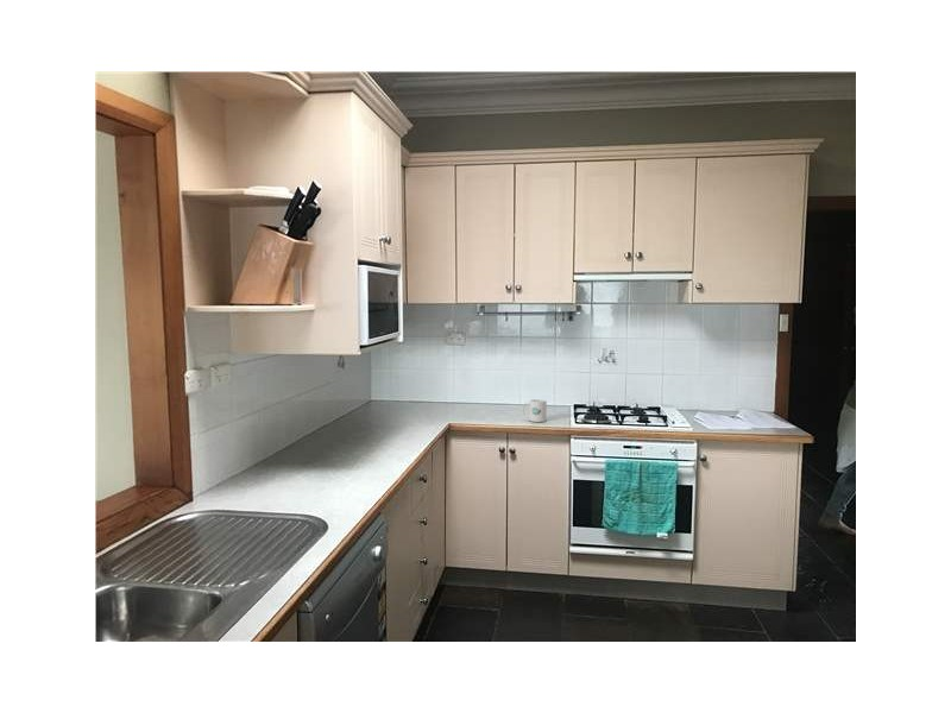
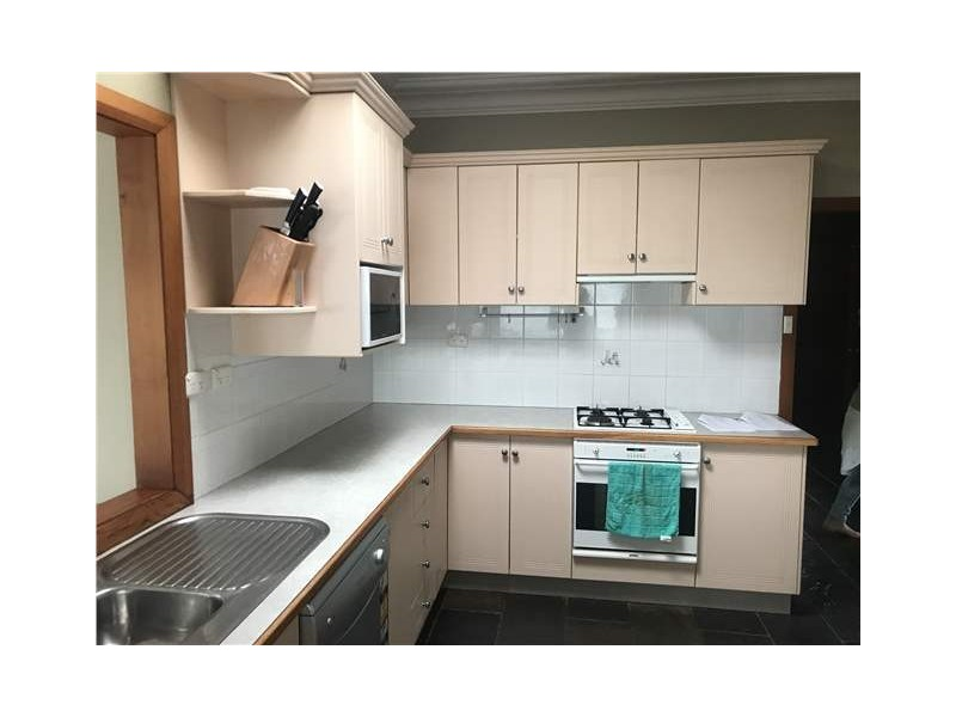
- mug [522,398,548,423]
